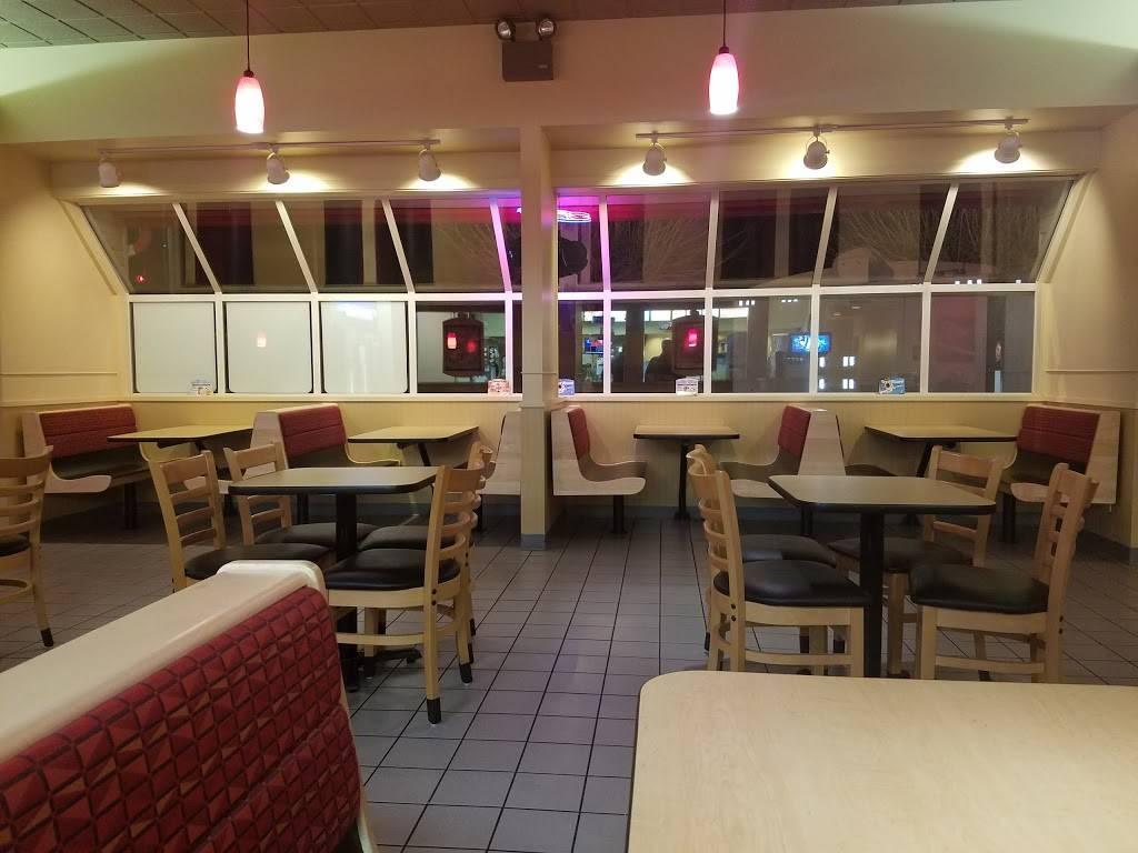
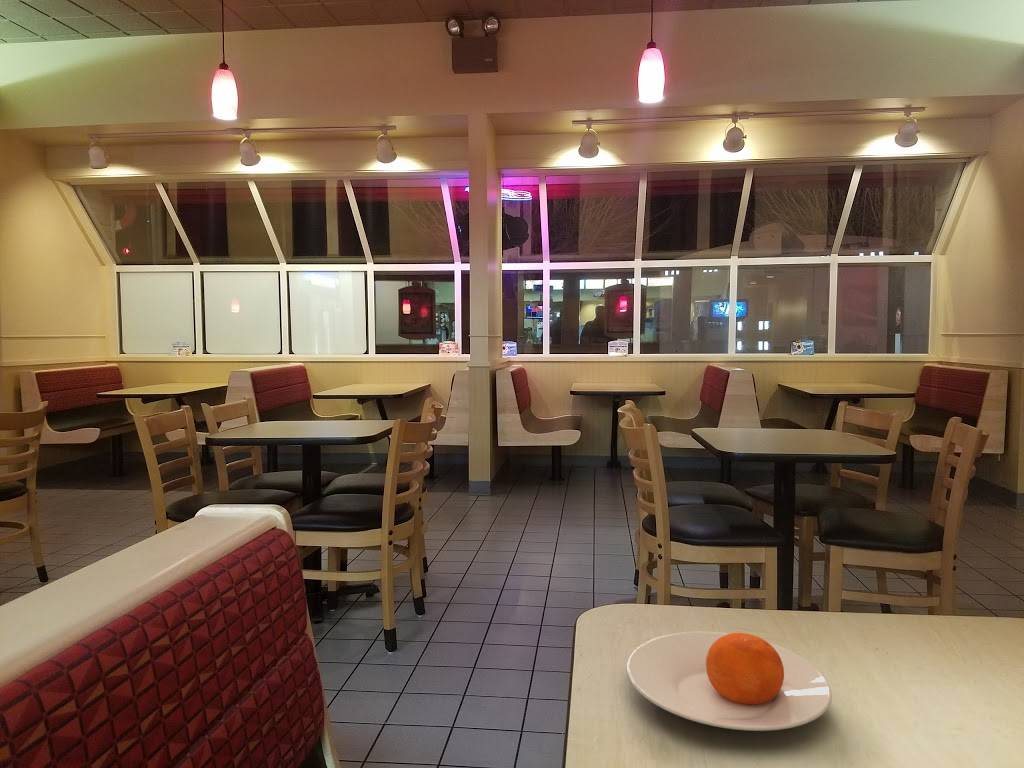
+ plate [625,631,833,732]
